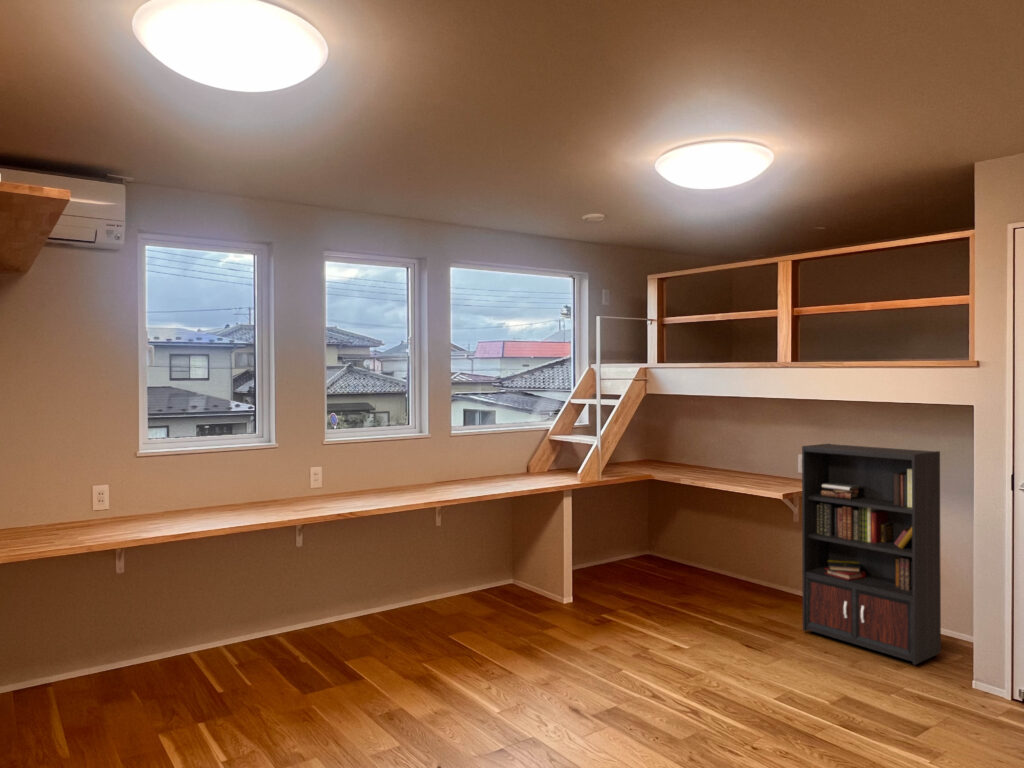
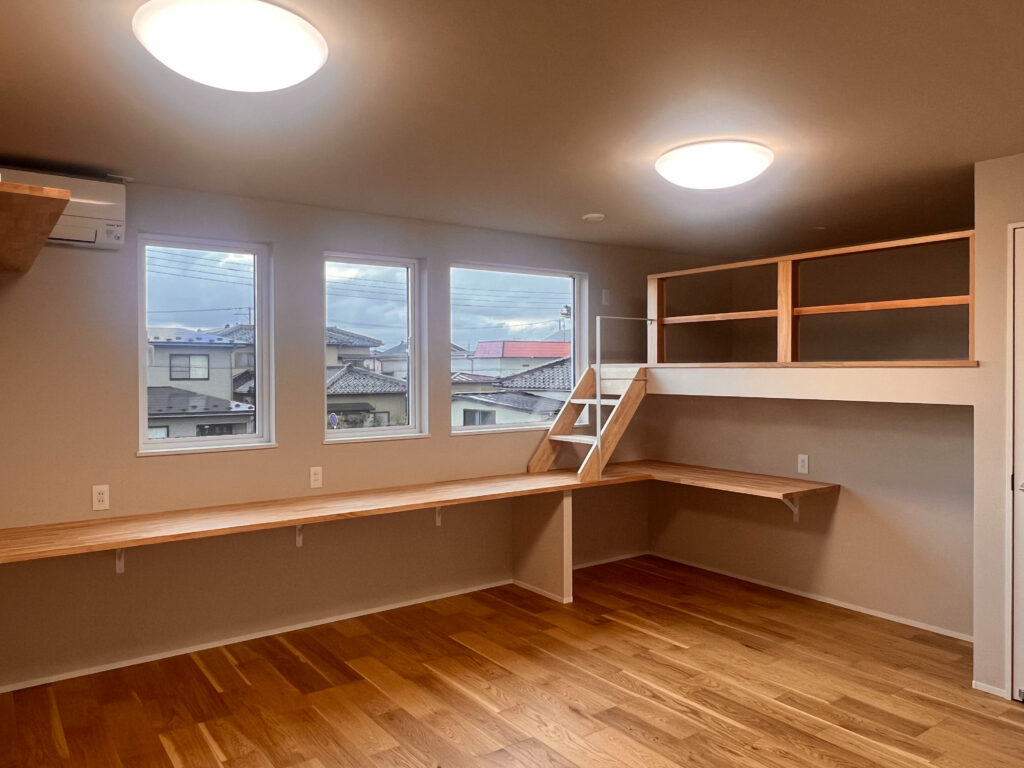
- bookcase [801,443,942,666]
